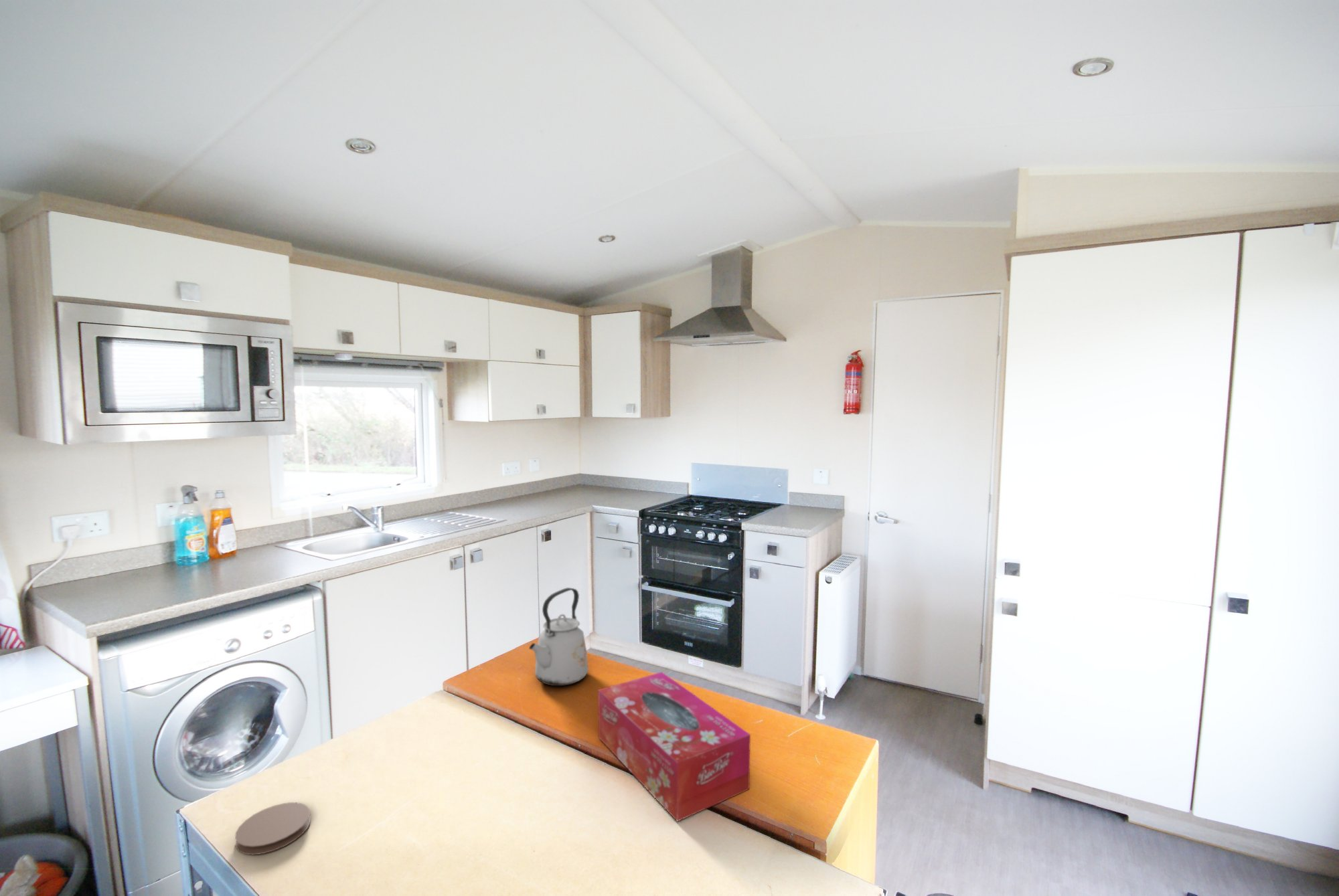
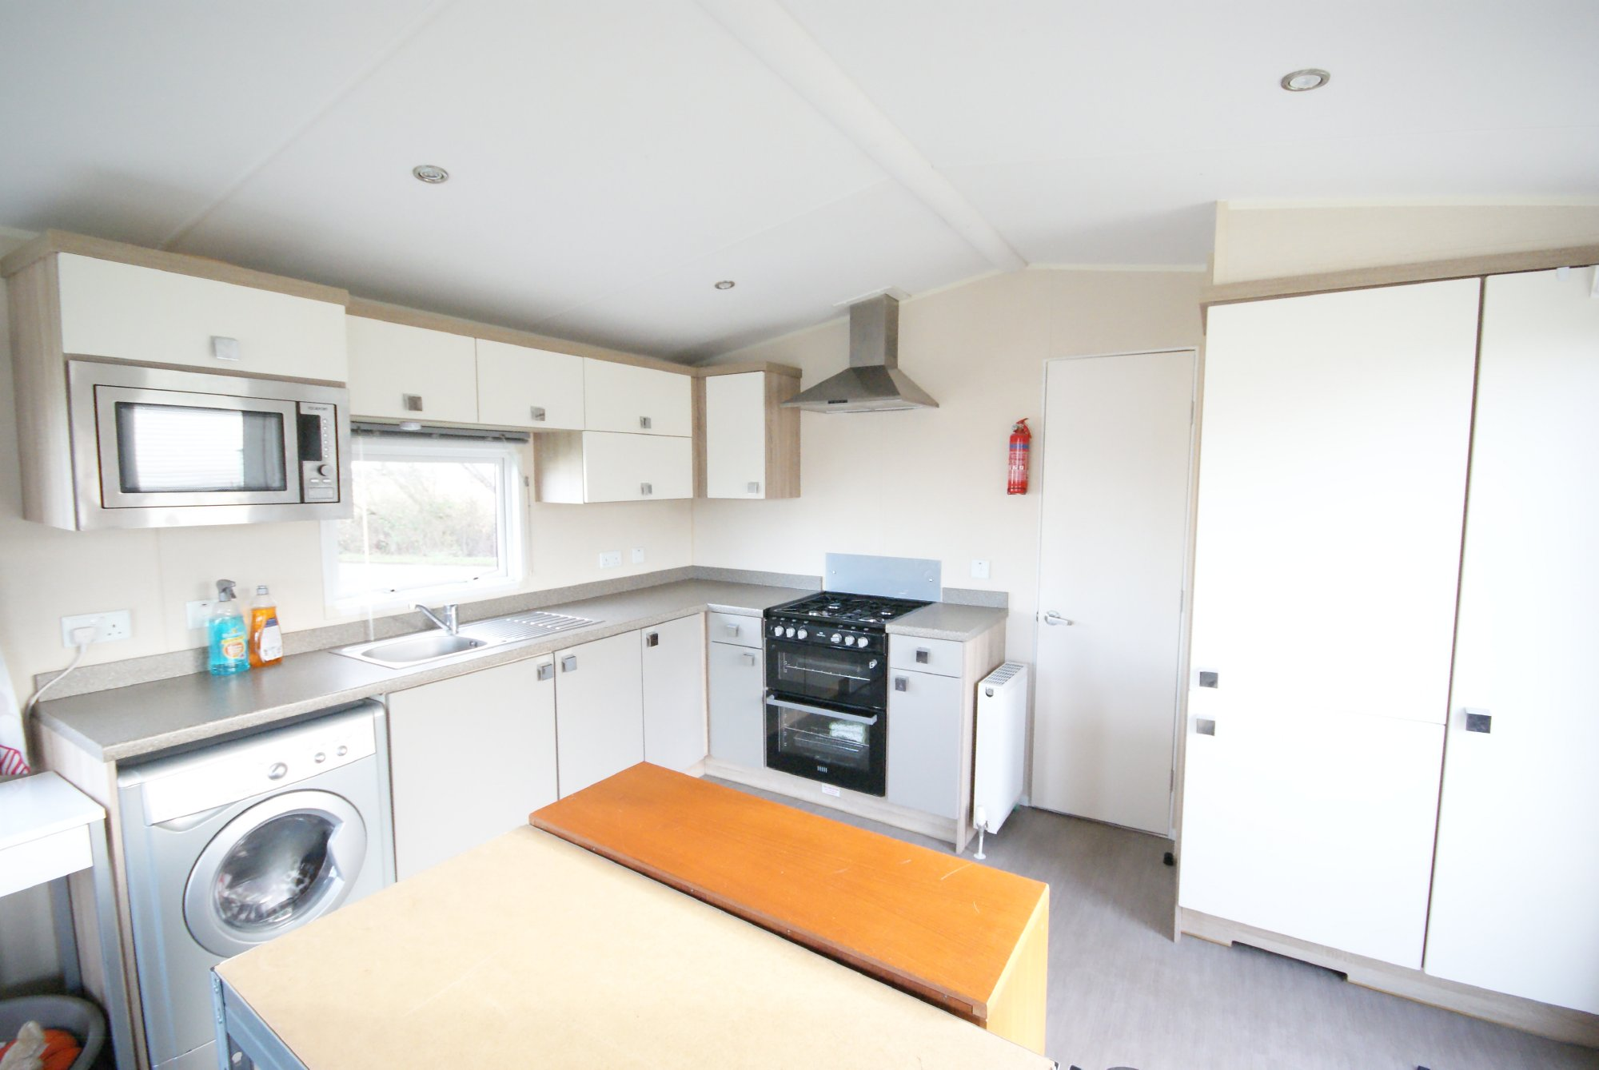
- kettle [528,587,589,687]
- coaster [234,802,311,856]
- tissue box [598,671,751,822]
